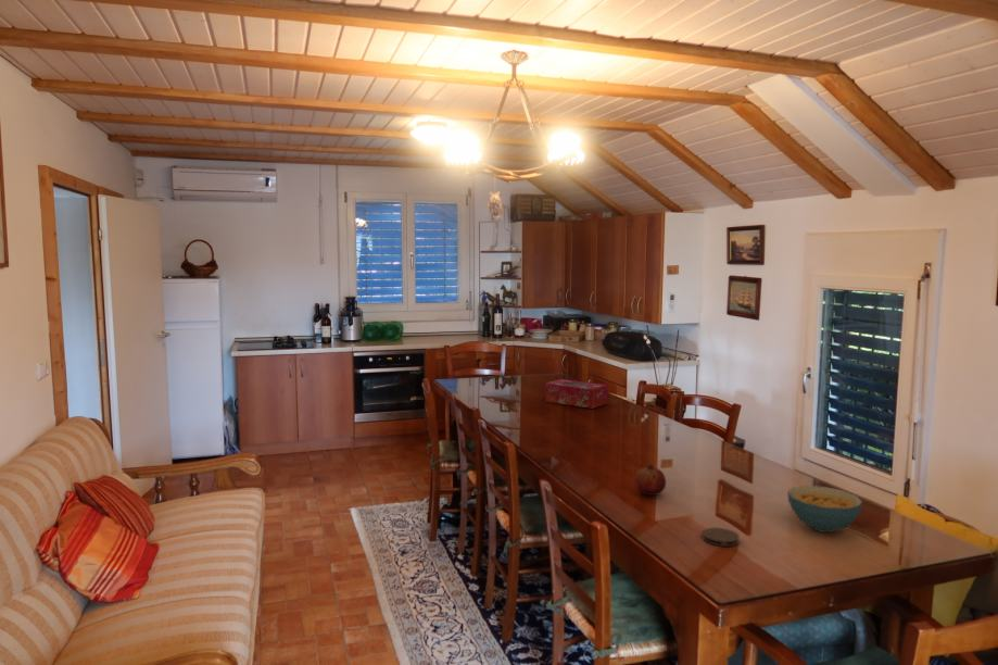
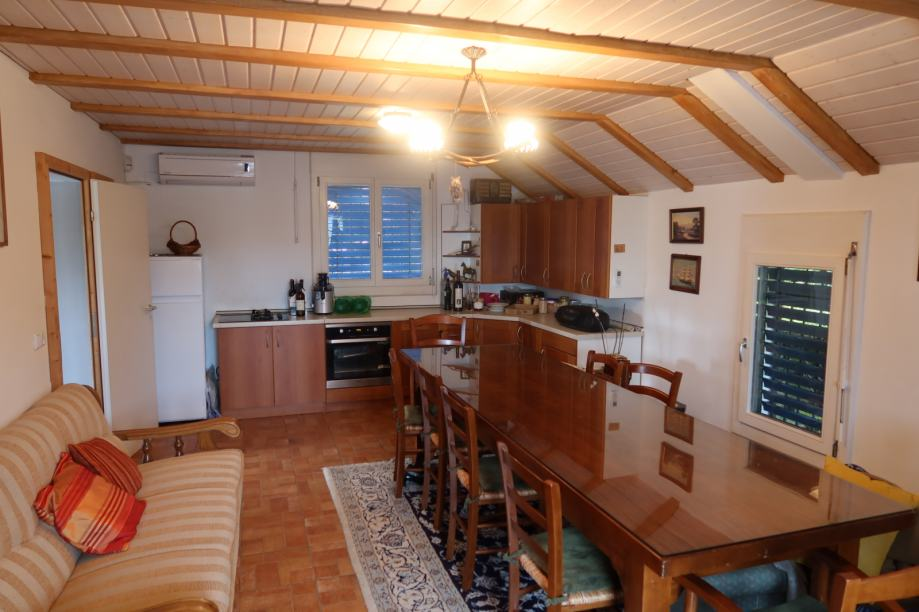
- cereal bowl [786,485,863,534]
- fruit [633,464,667,497]
- coaster [702,527,741,548]
- tissue box [545,378,608,410]
